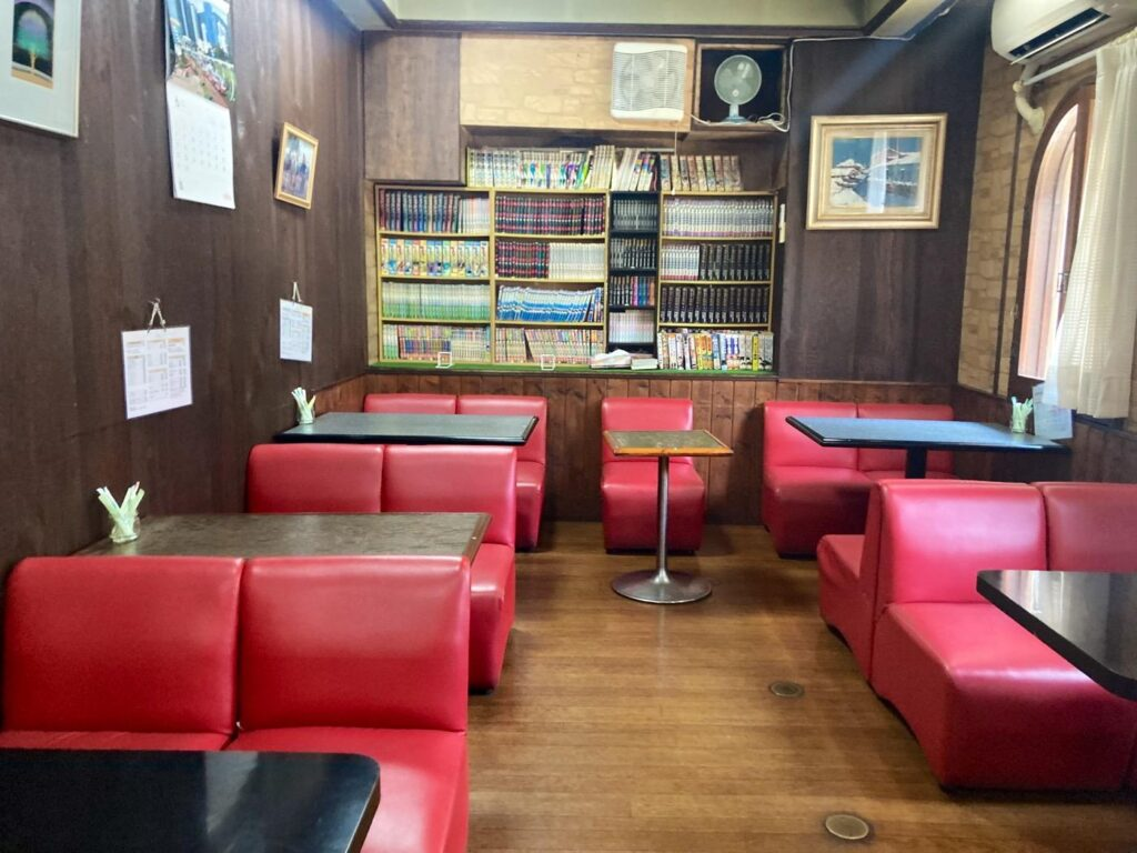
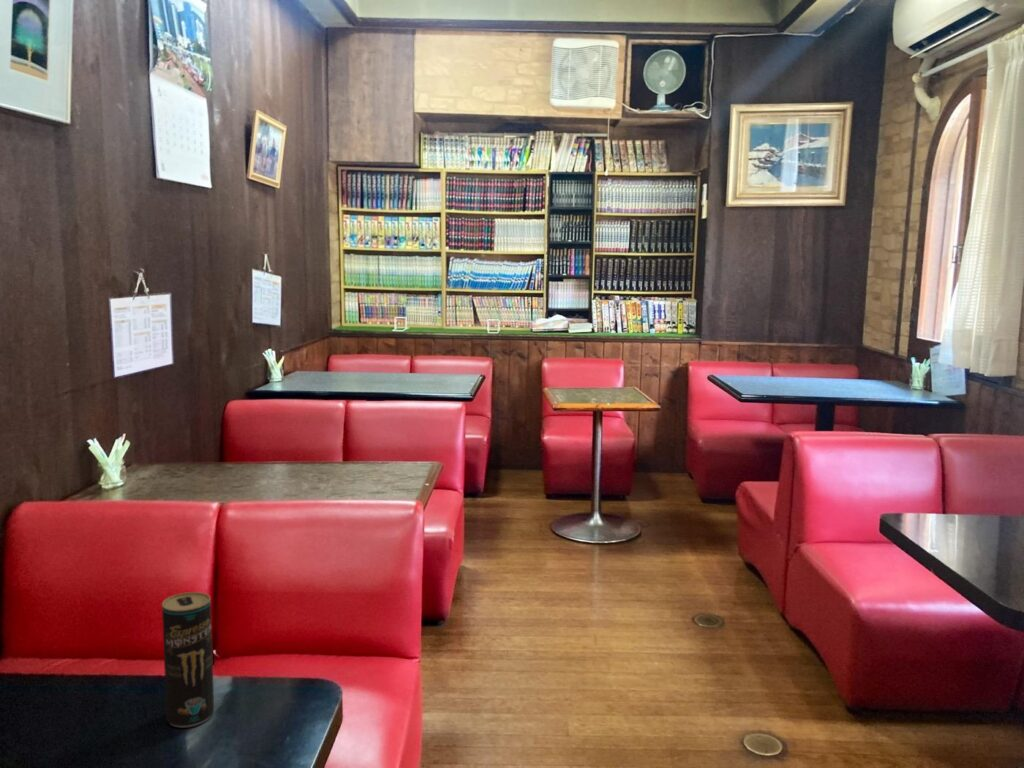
+ beverage can [161,591,215,729]
